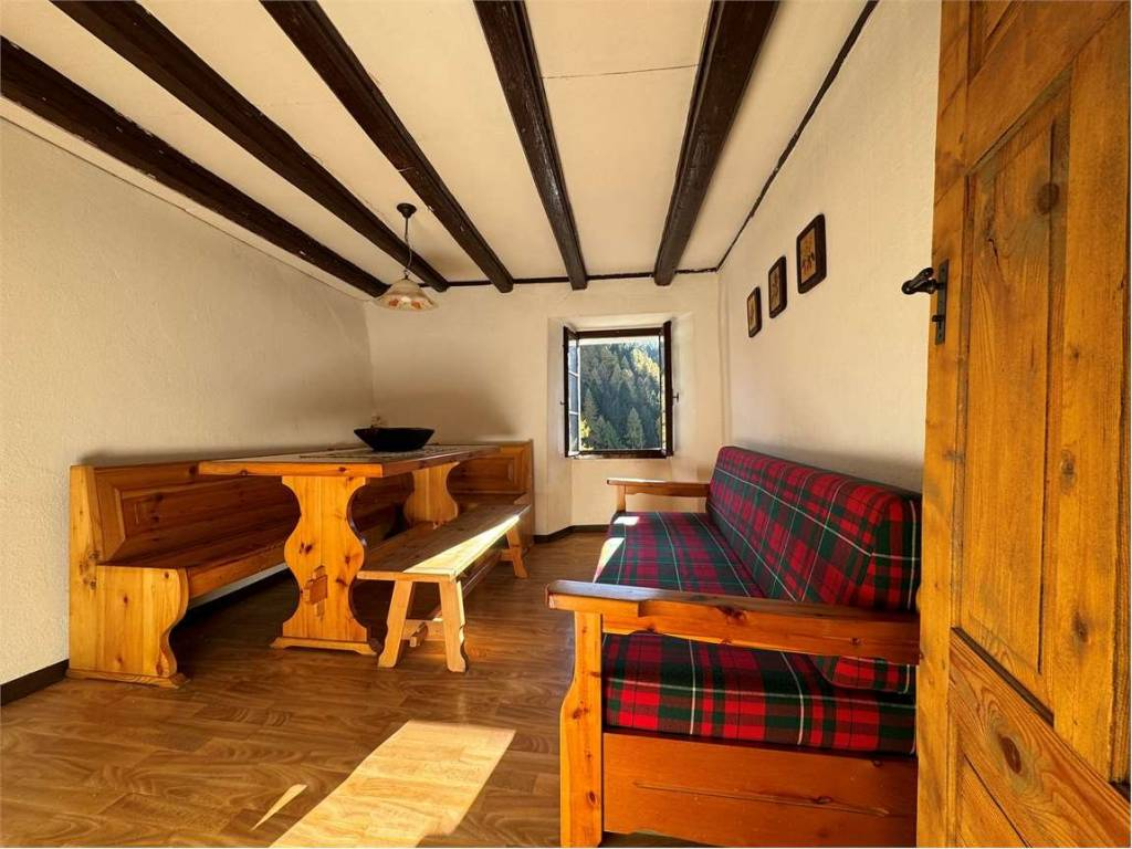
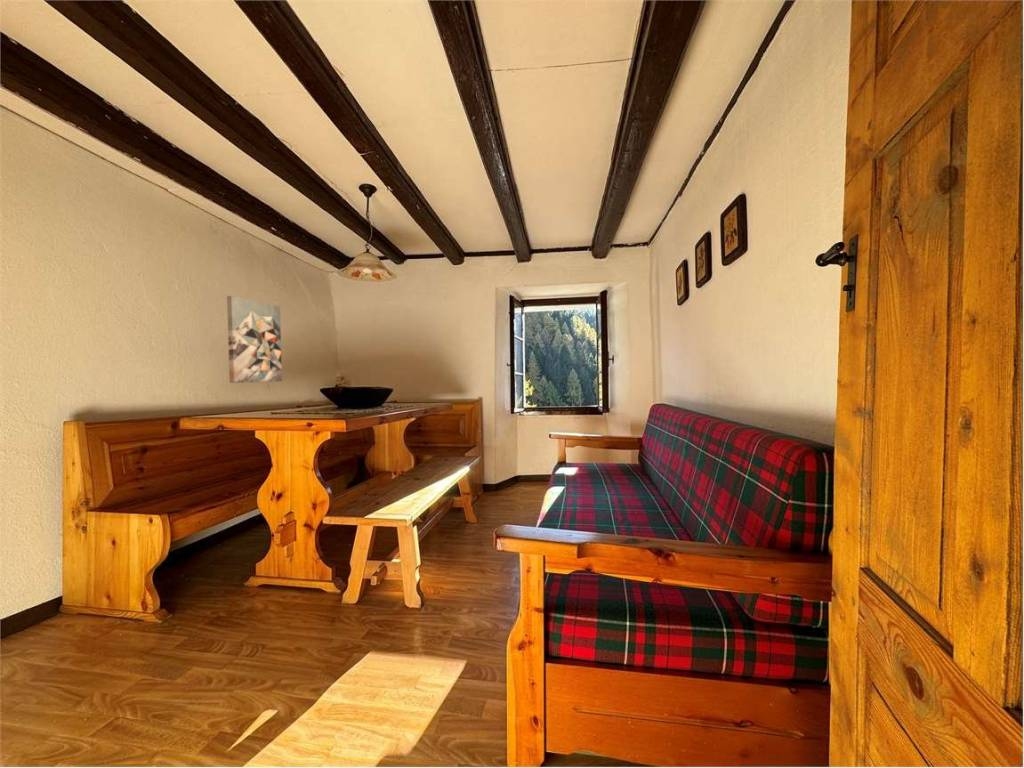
+ wall art [226,295,283,384]
